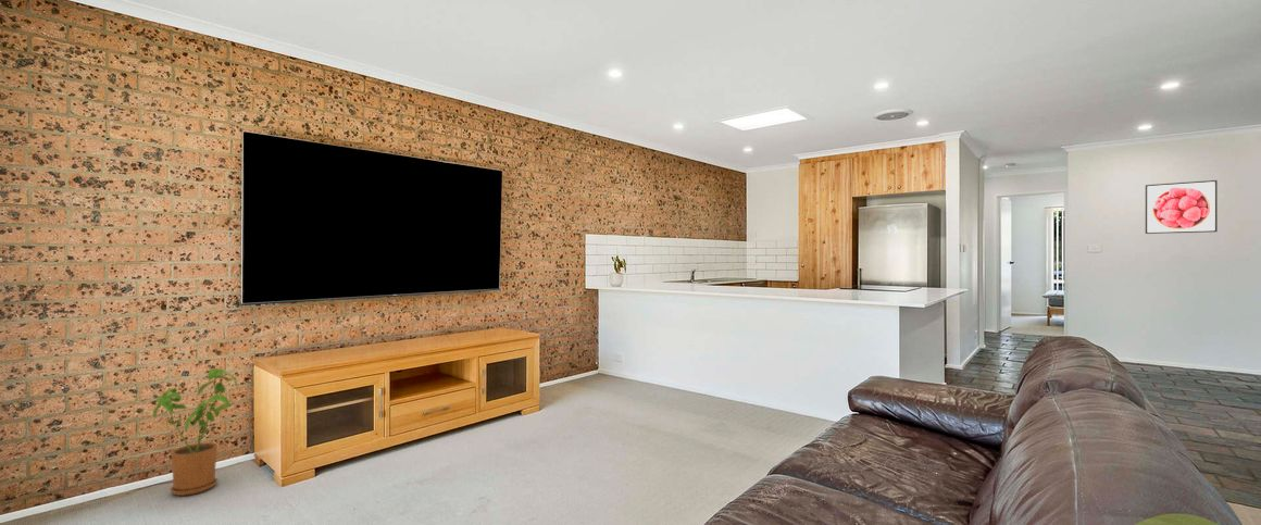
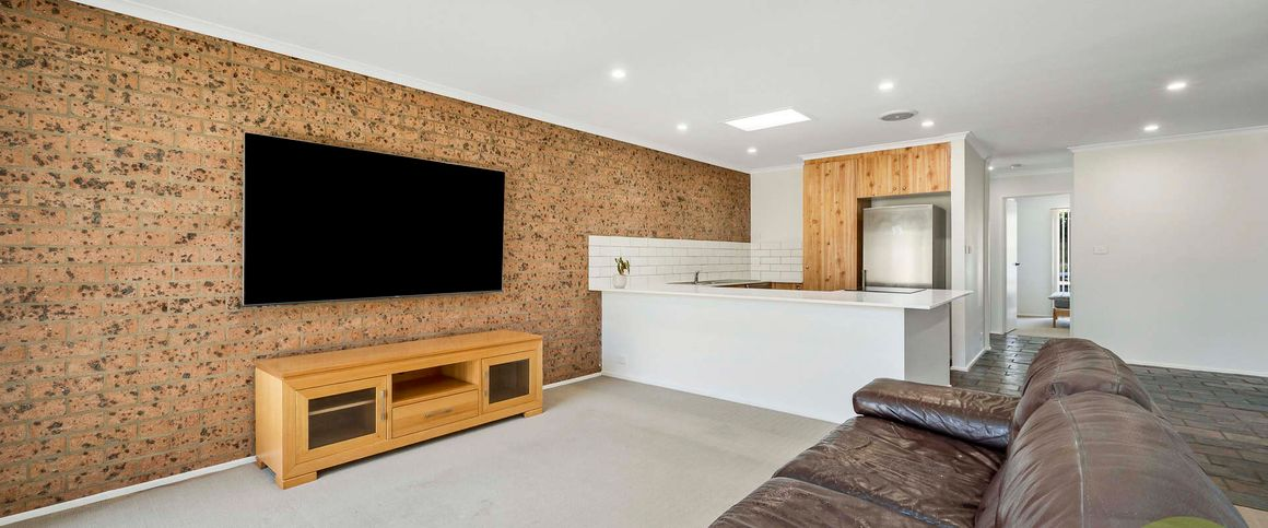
- house plant [152,367,238,497]
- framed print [1145,179,1219,235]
